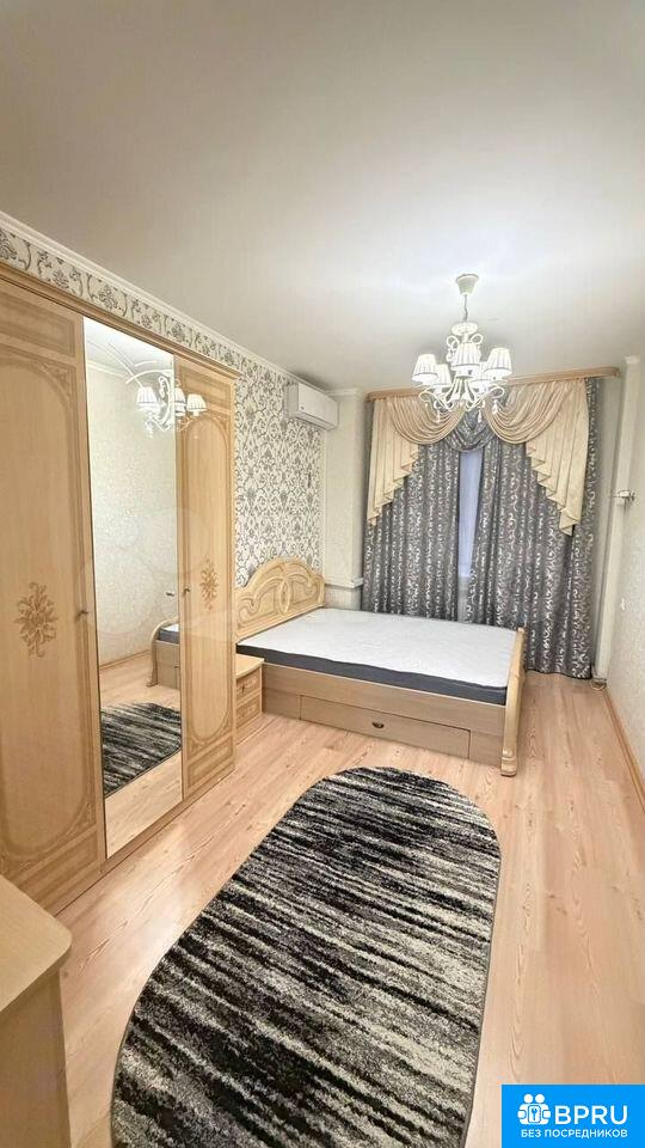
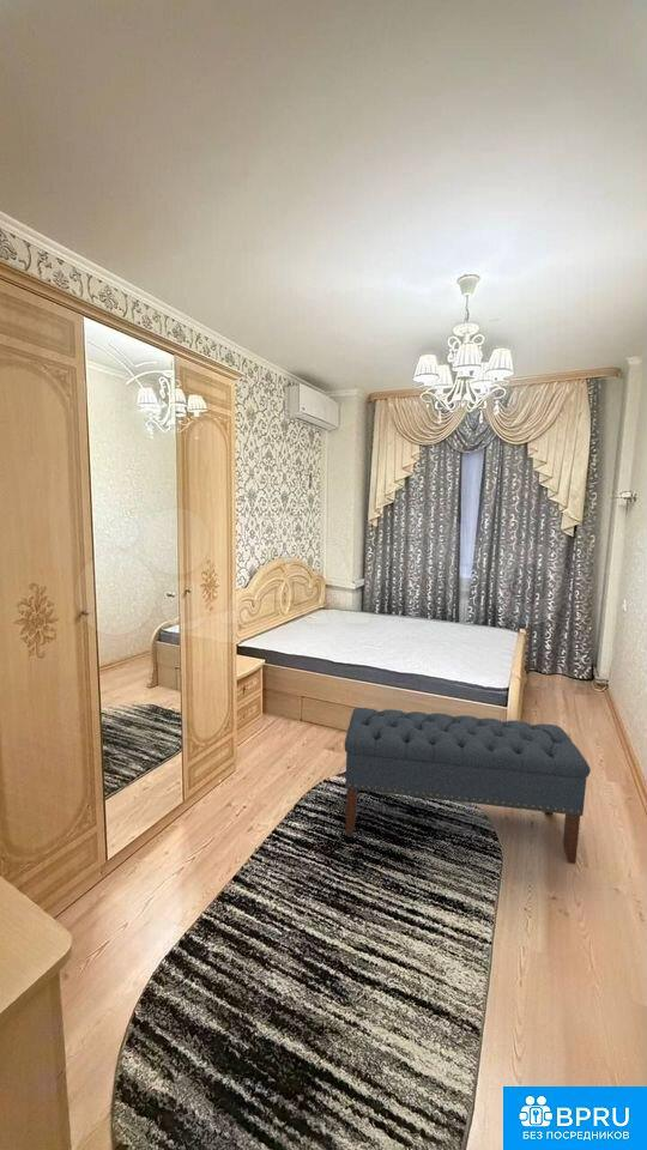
+ bench [343,707,592,865]
